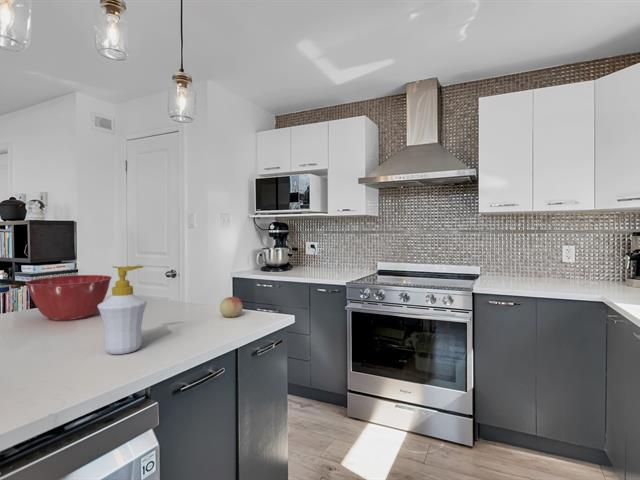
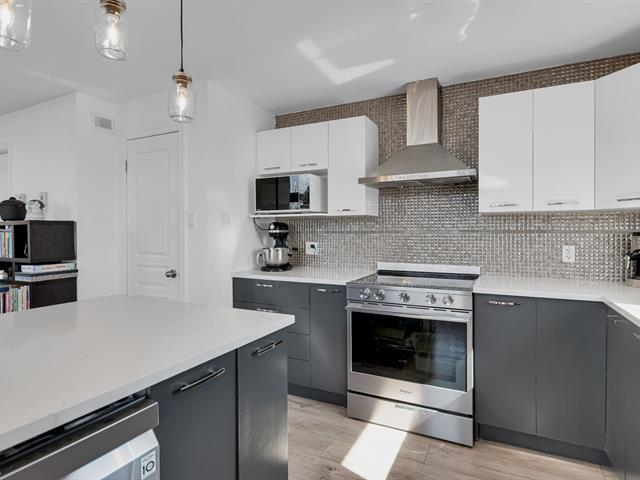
- fruit [219,296,244,318]
- soap bottle [98,265,148,355]
- mixing bowl [25,274,113,322]
